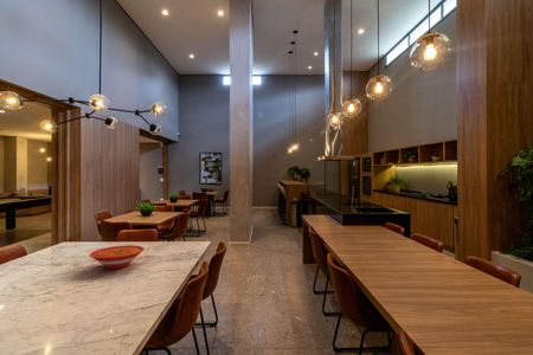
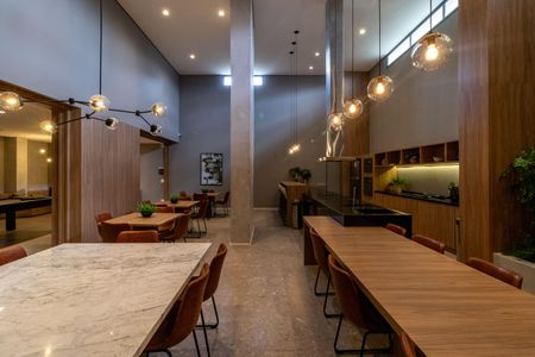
- bowl [88,244,146,270]
